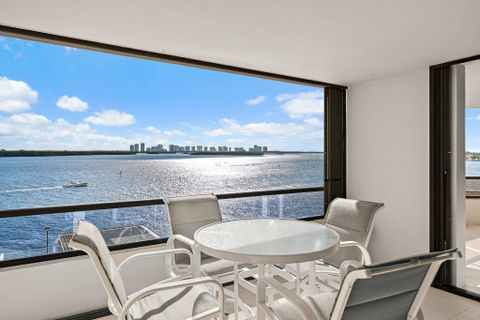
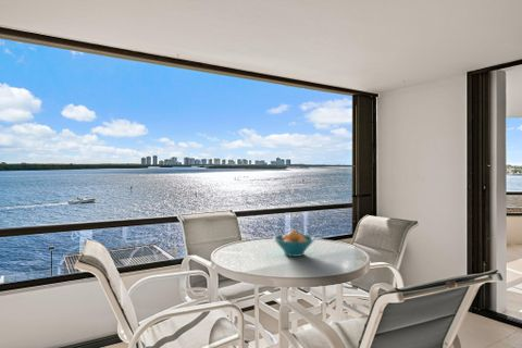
+ fruit bowl [273,229,316,258]
